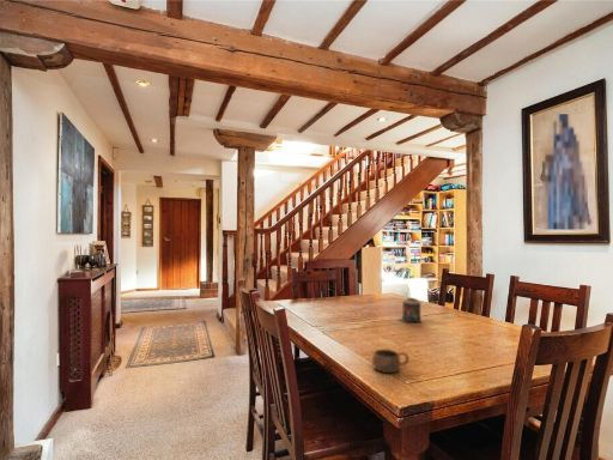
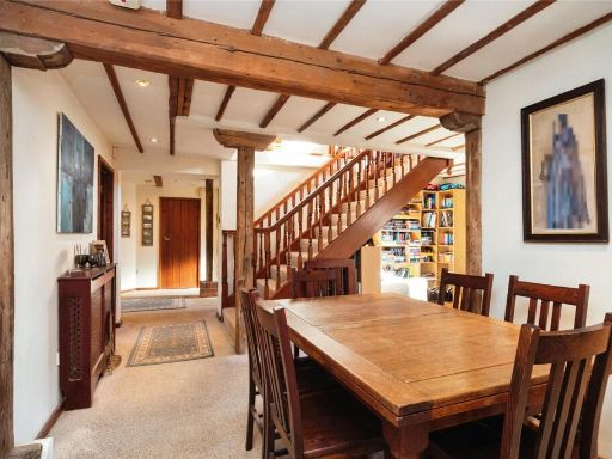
- candle [397,297,423,323]
- cup [371,349,411,374]
